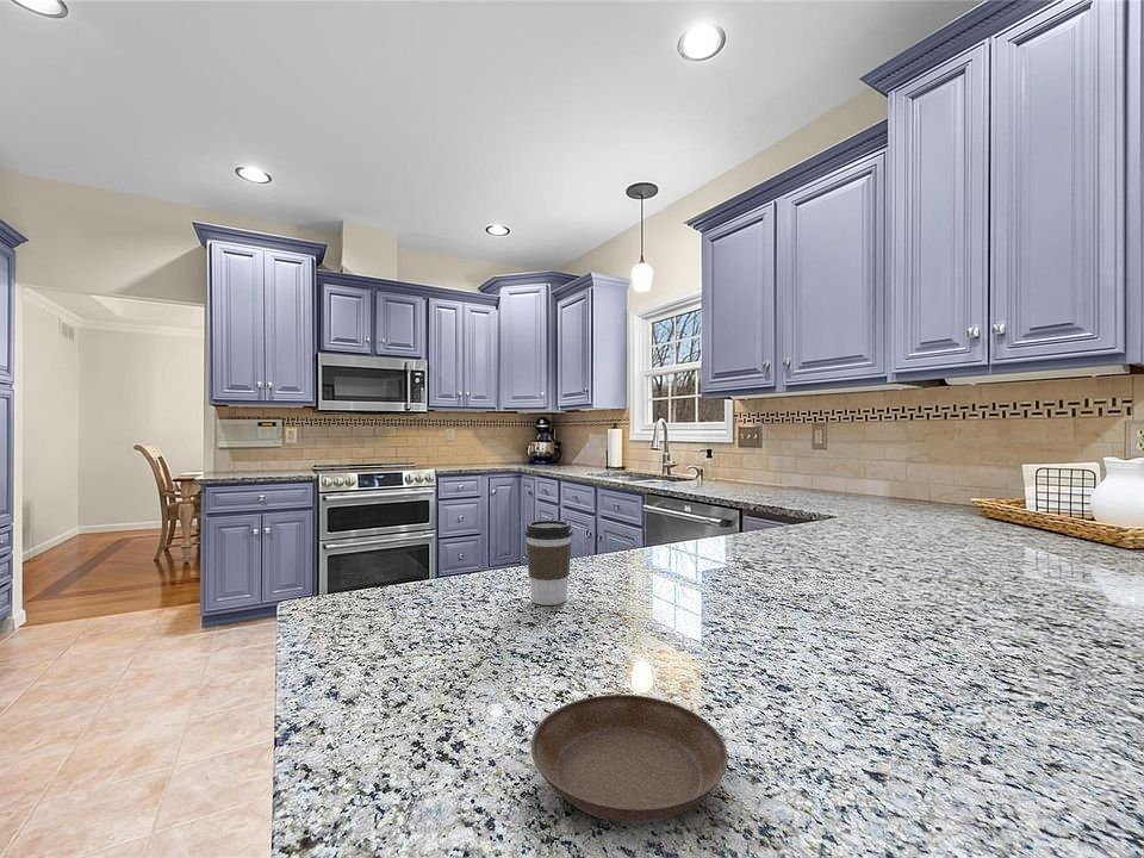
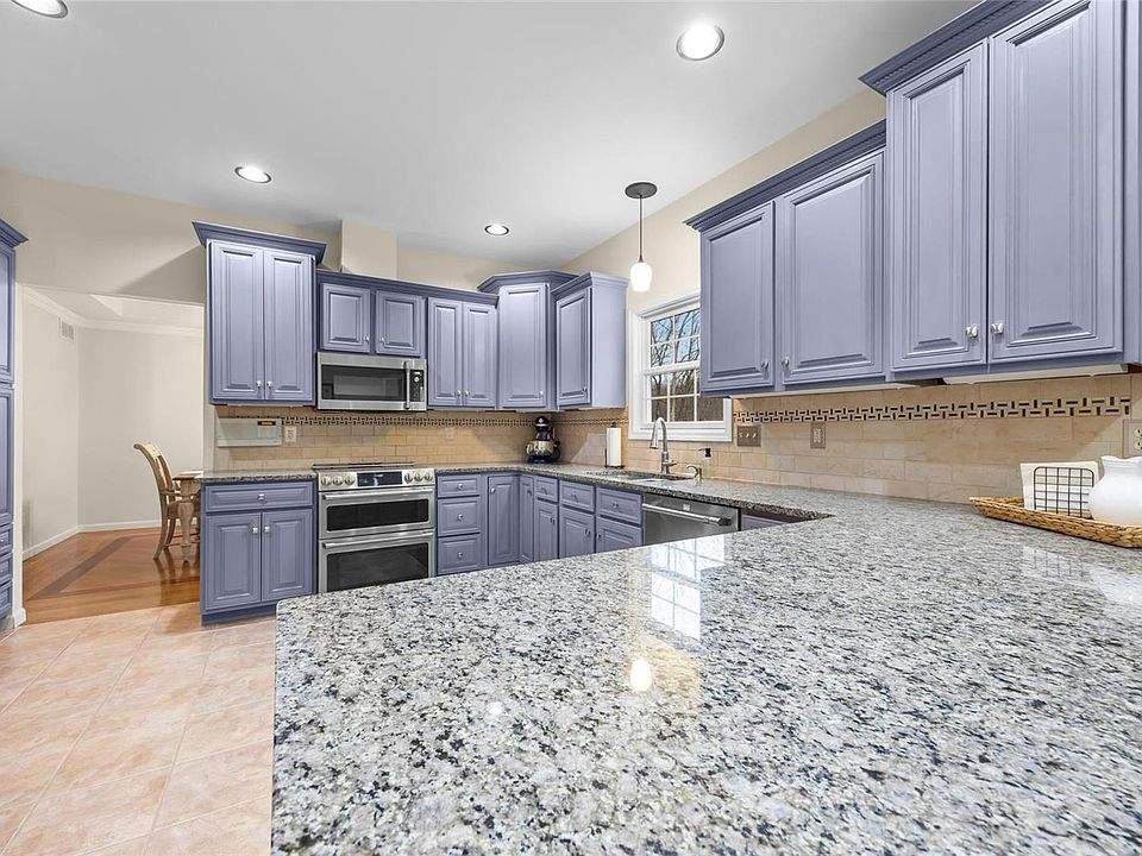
- coffee cup [524,520,574,607]
- saucer [530,694,729,825]
